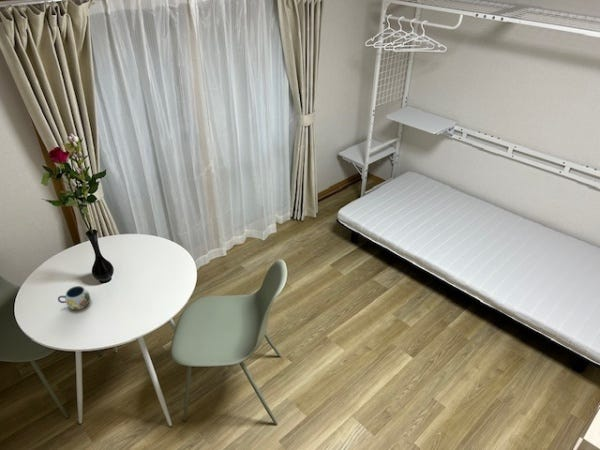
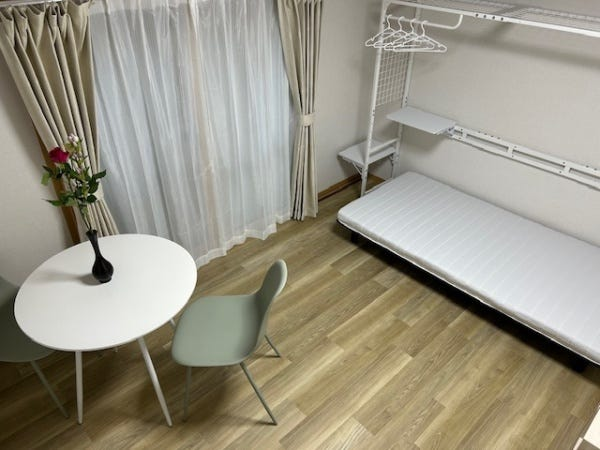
- mug [57,285,91,311]
